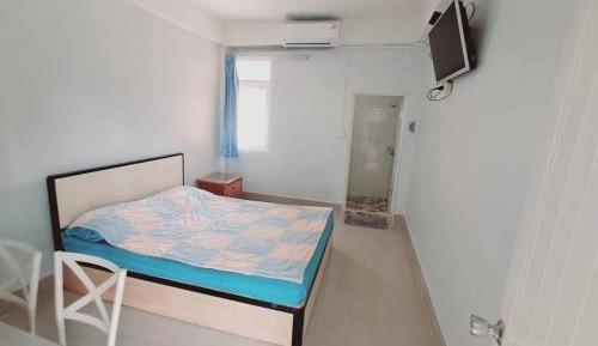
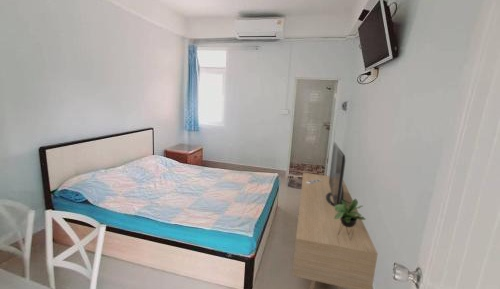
+ media console [291,141,379,289]
